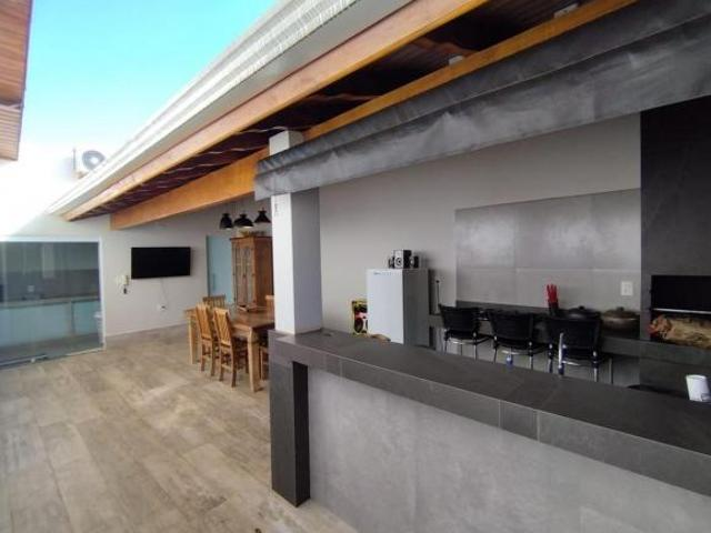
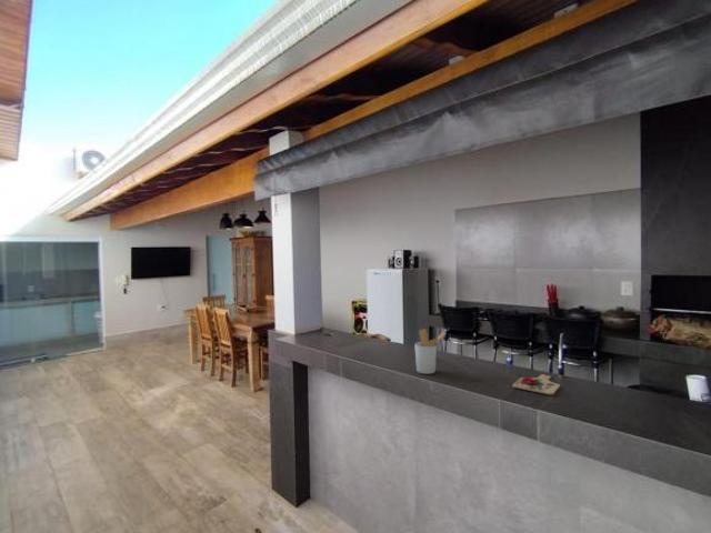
+ utensil holder [413,328,448,375]
+ cutting board [511,373,561,396]
